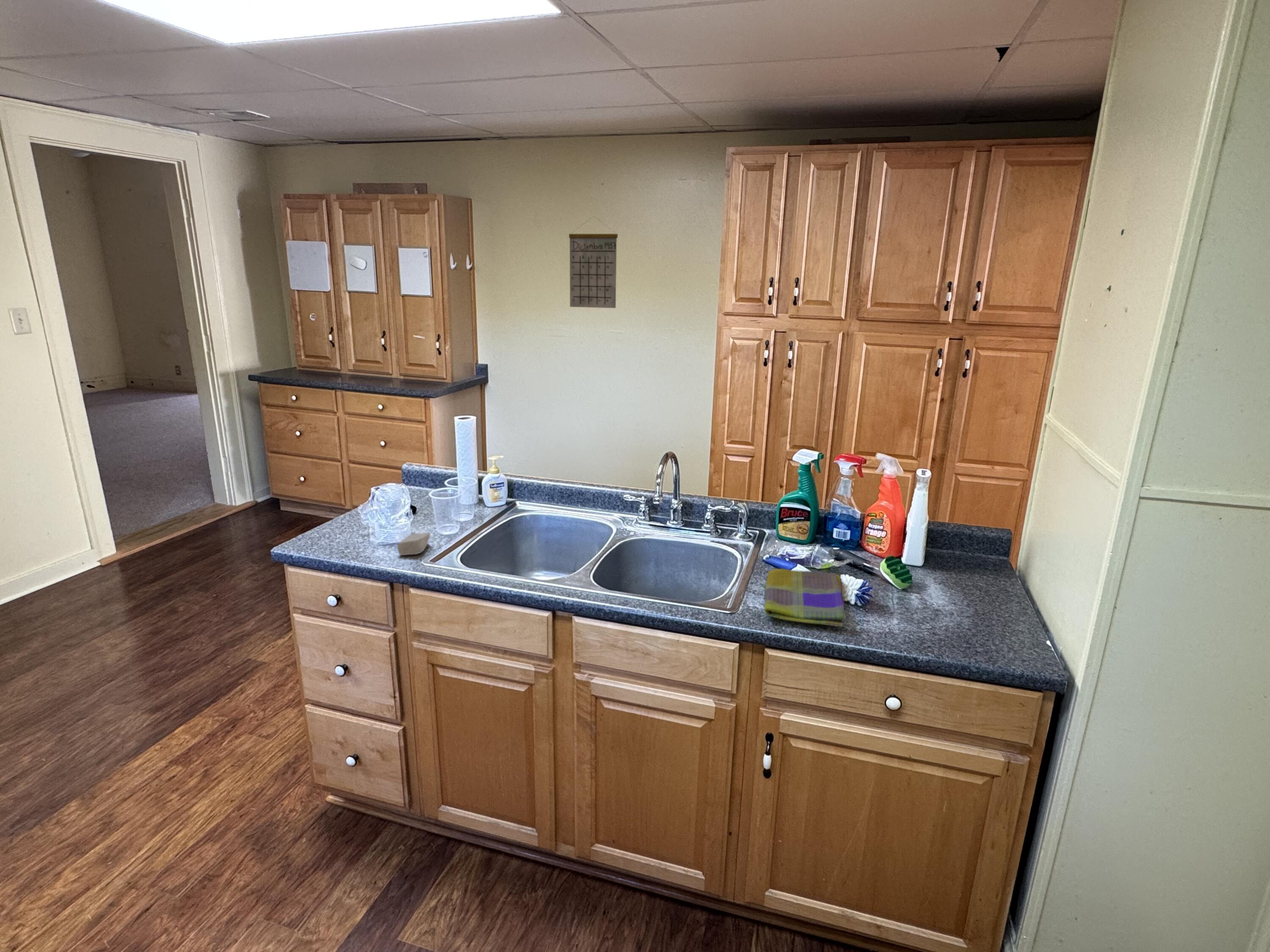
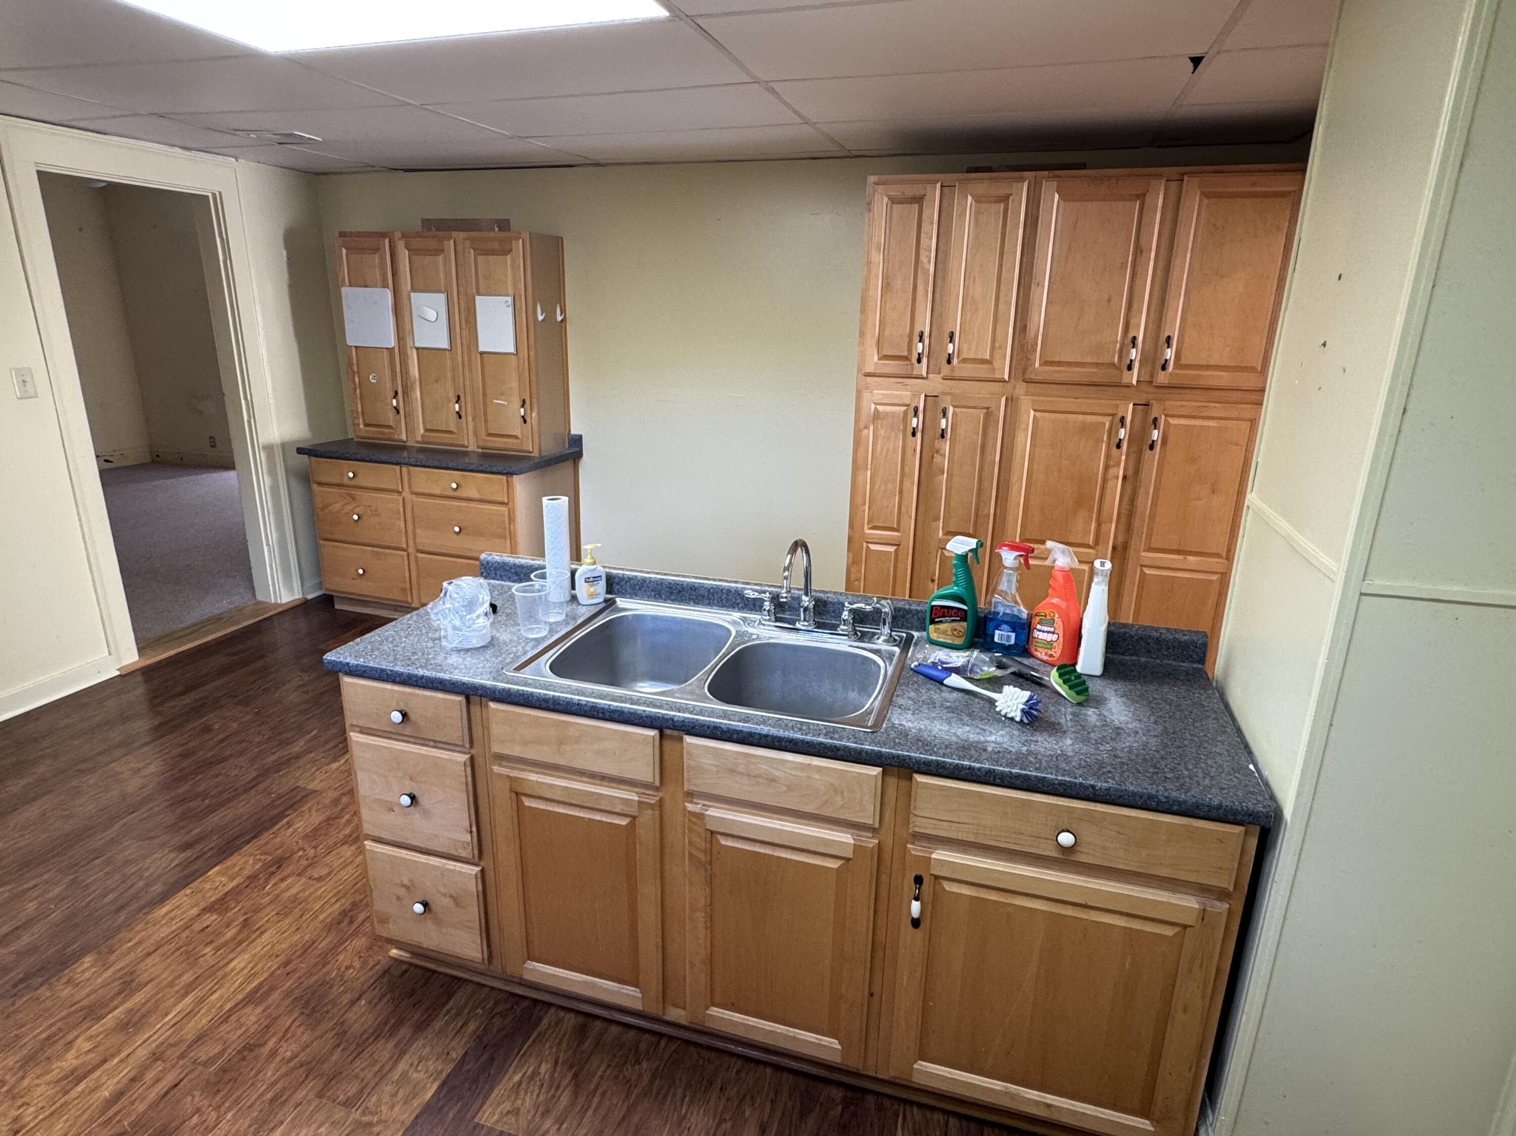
- soap bar [397,532,431,556]
- dish towel [764,568,846,627]
- calendar [569,215,618,308]
